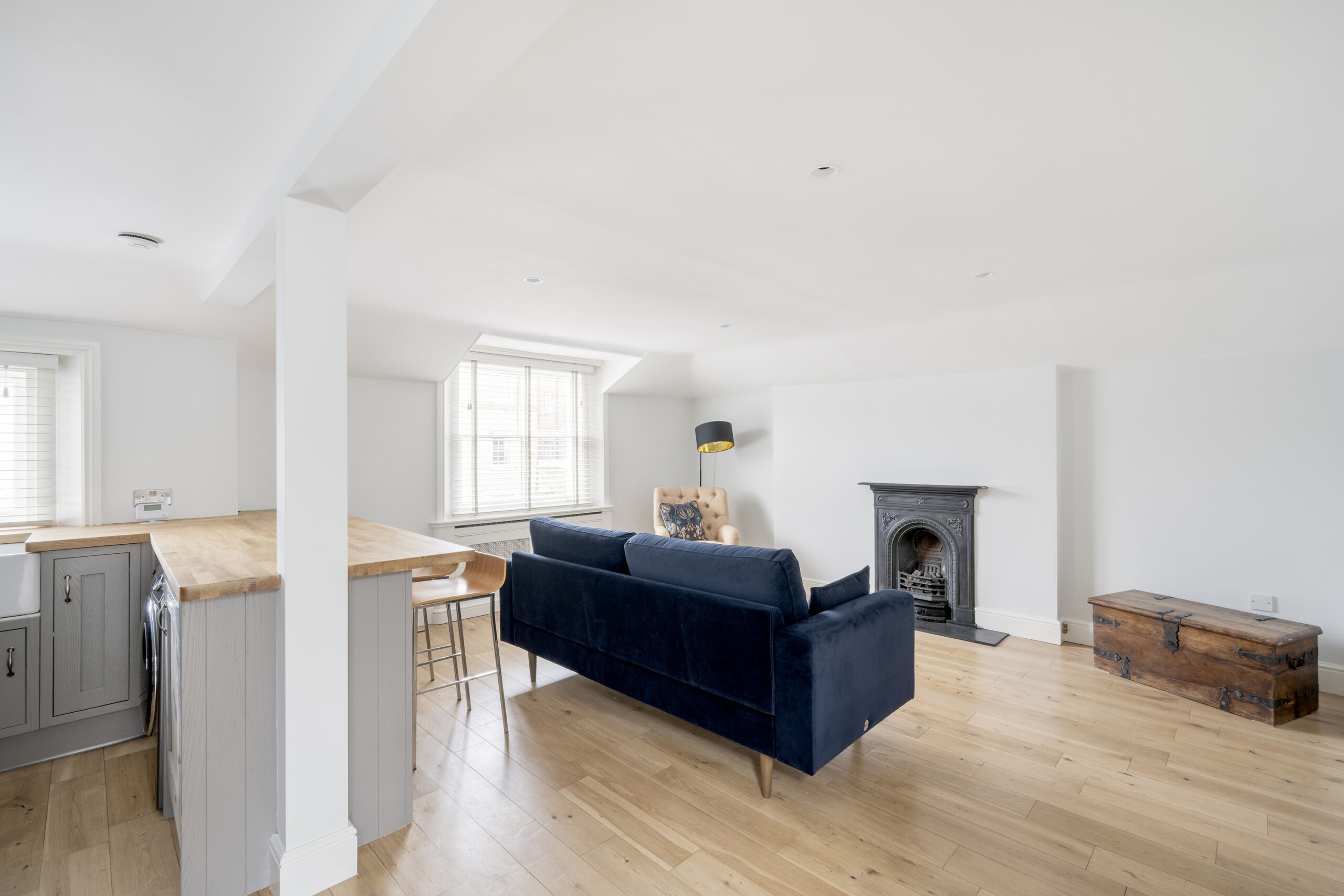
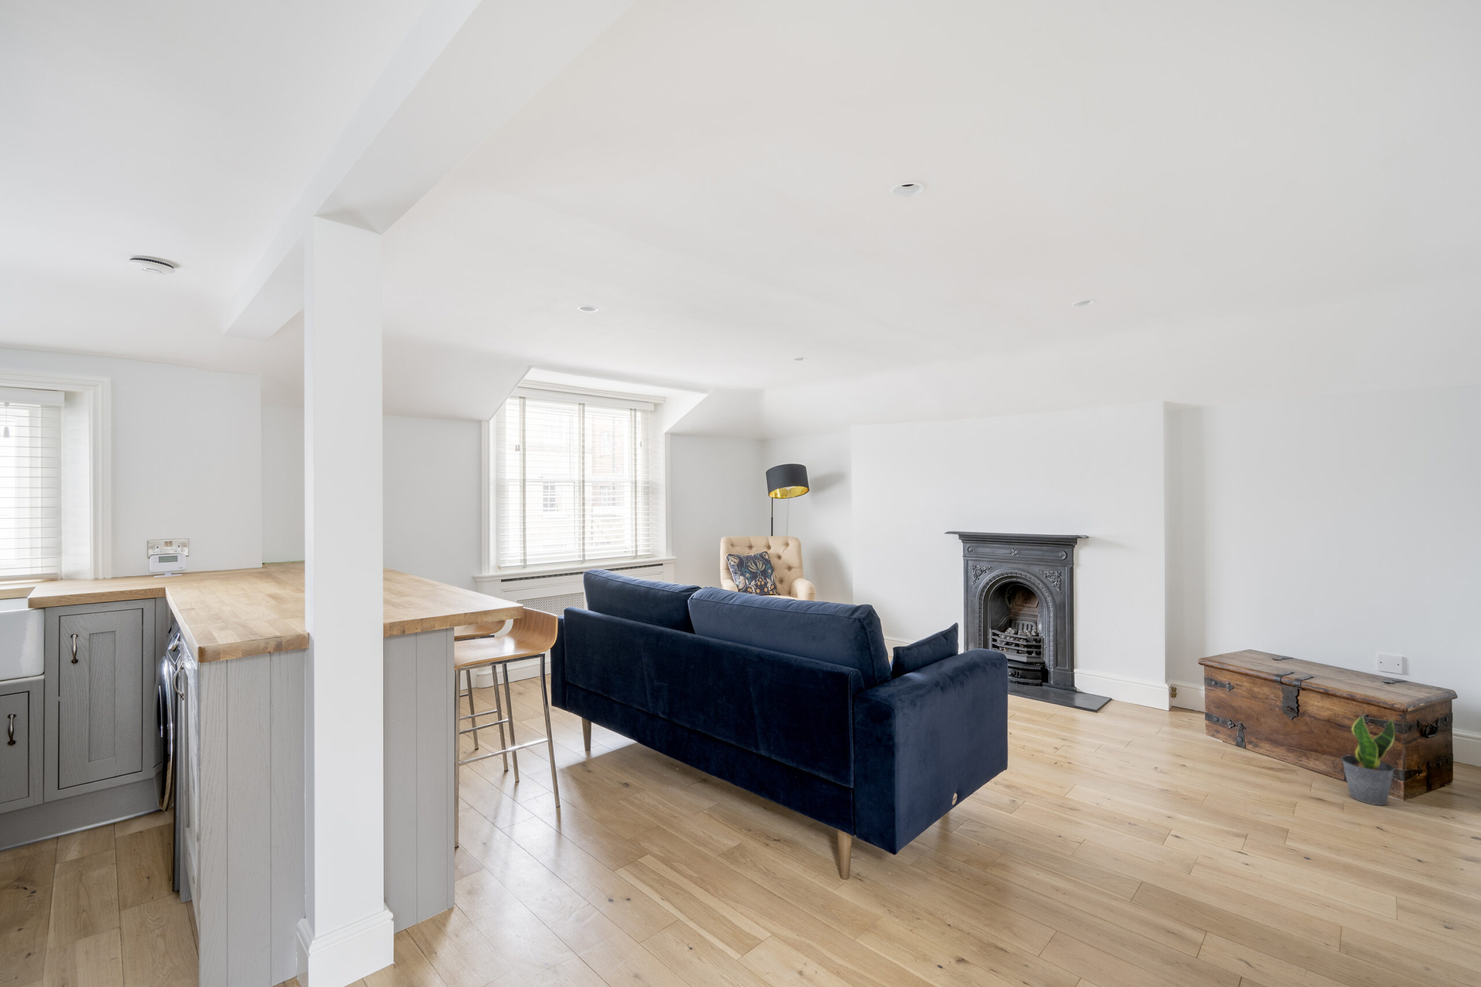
+ potted plant [1340,715,1395,806]
